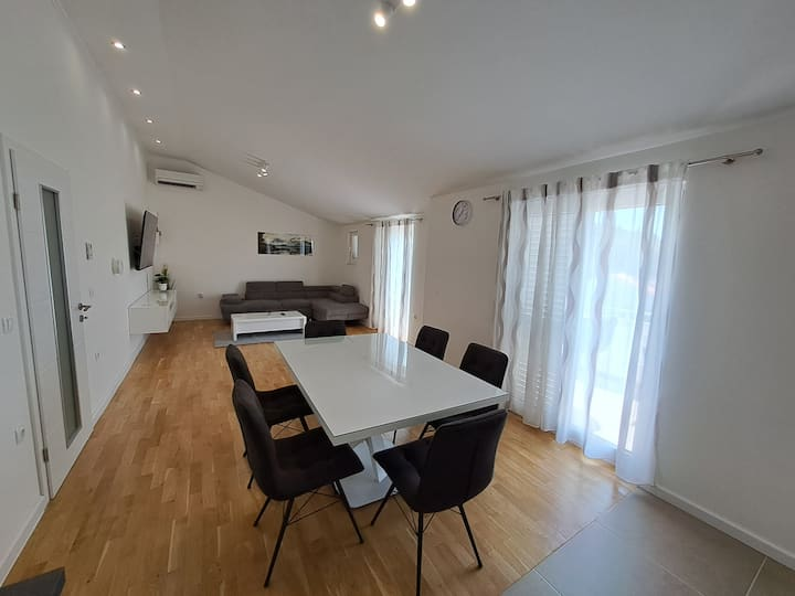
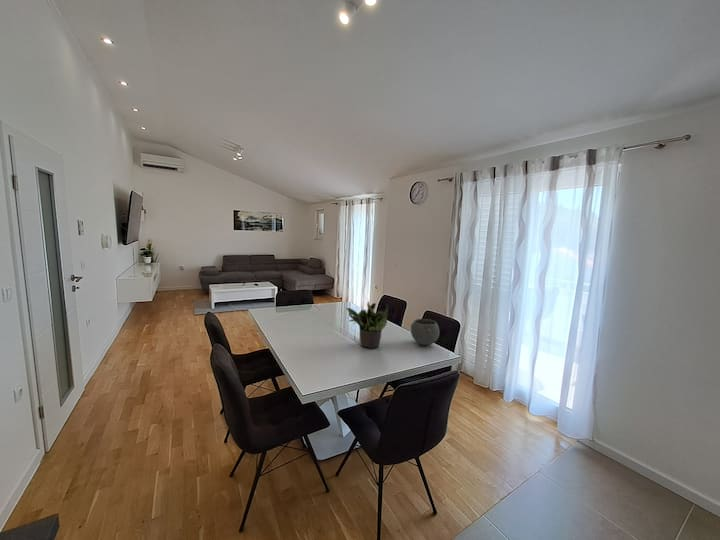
+ potted plant [345,300,390,348]
+ bowl [410,318,440,346]
